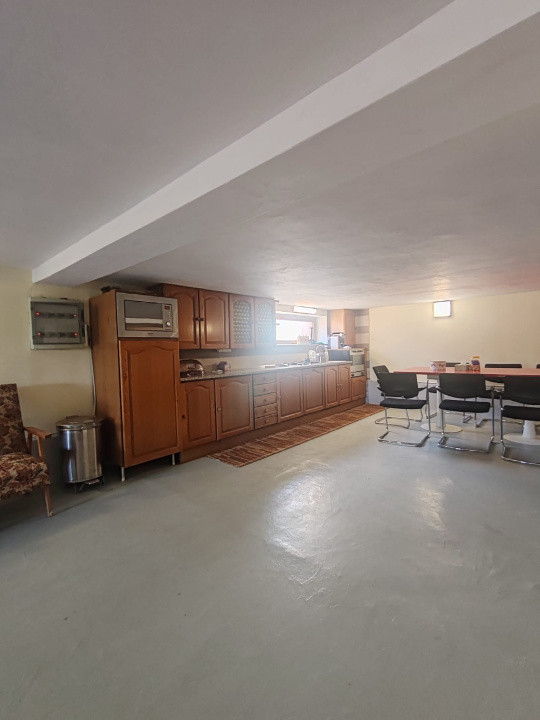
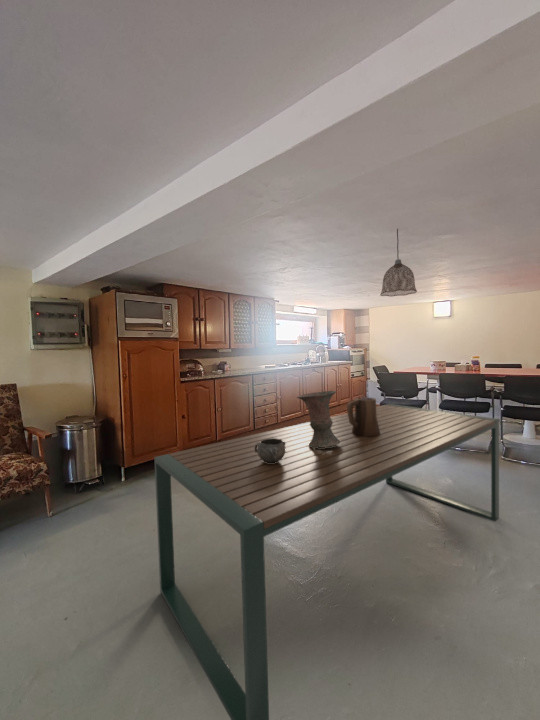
+ dining table [153,403,500,720]
+ pendant lamp [379,228,418,297]
+ vase [296,390,341,448]
+ decorative bowl [255,438,286,463]
+ pitcher [346,396,380,436]
